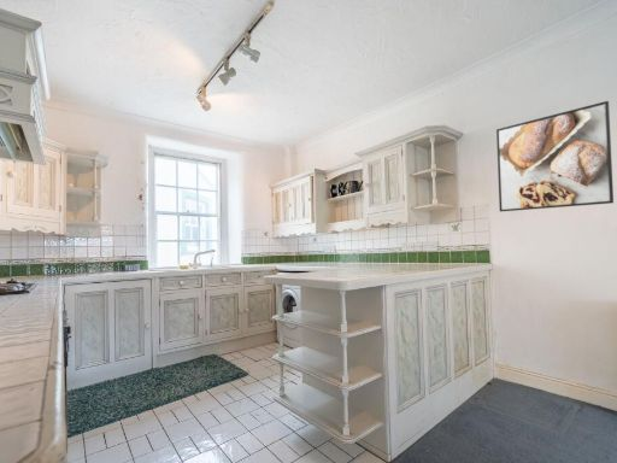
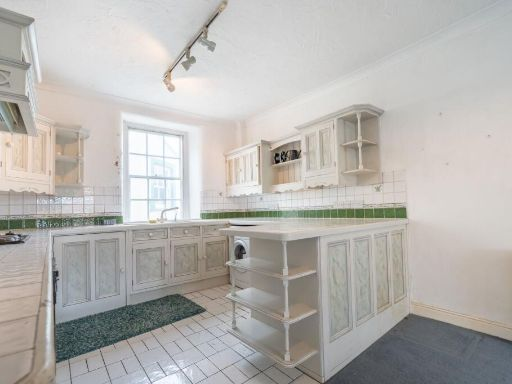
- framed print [495,100,615,212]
